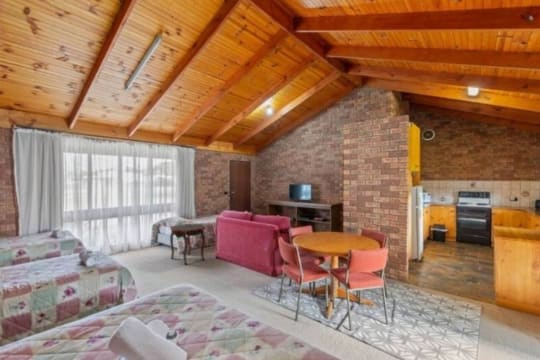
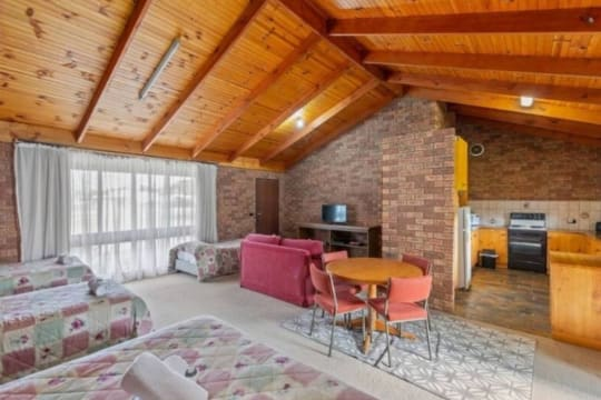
- side table [169,223,206,266]
